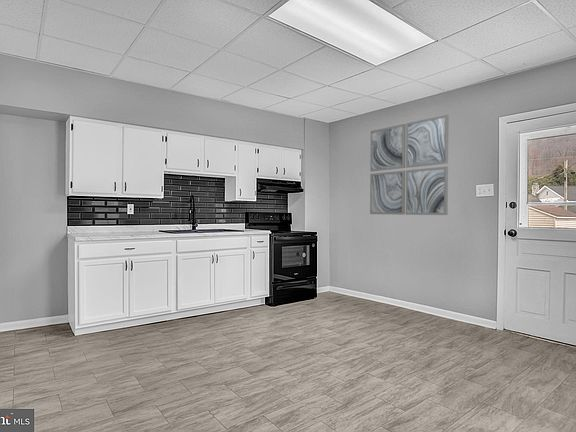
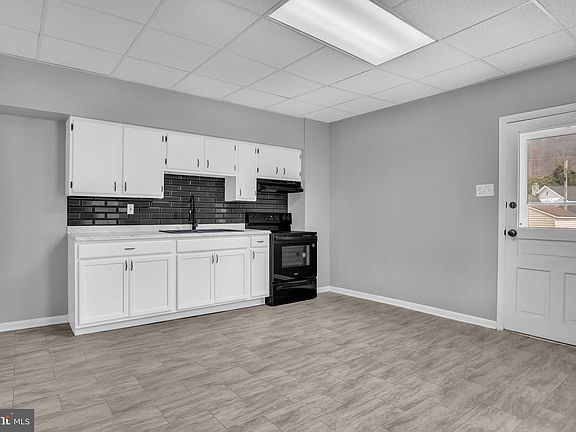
- wall art [369,114,450,216]
